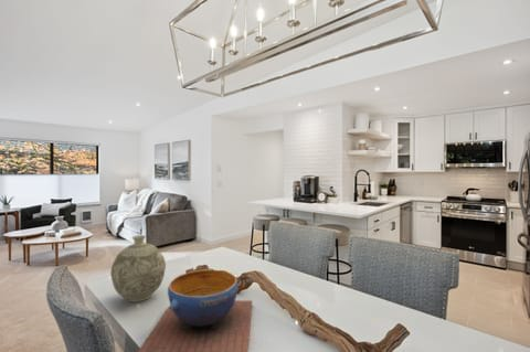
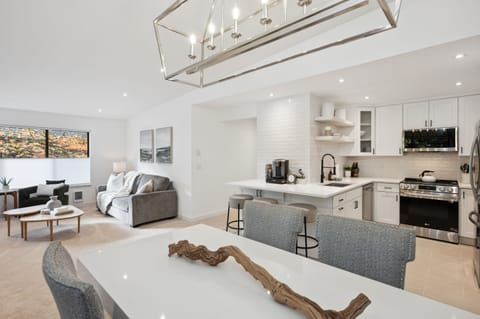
- decorative bowl [136,269,253,352]
- decorative vase [109,234,167,303]
